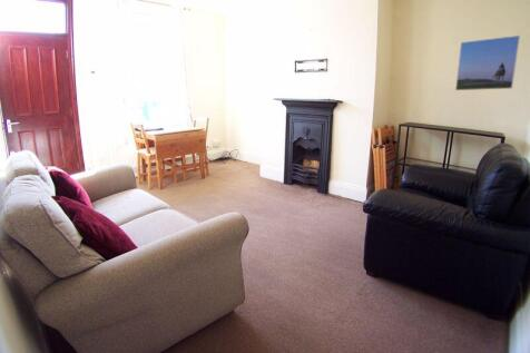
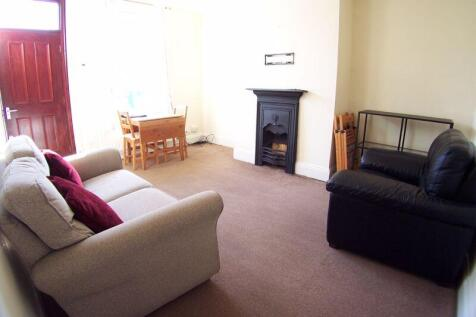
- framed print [454,35,521,91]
